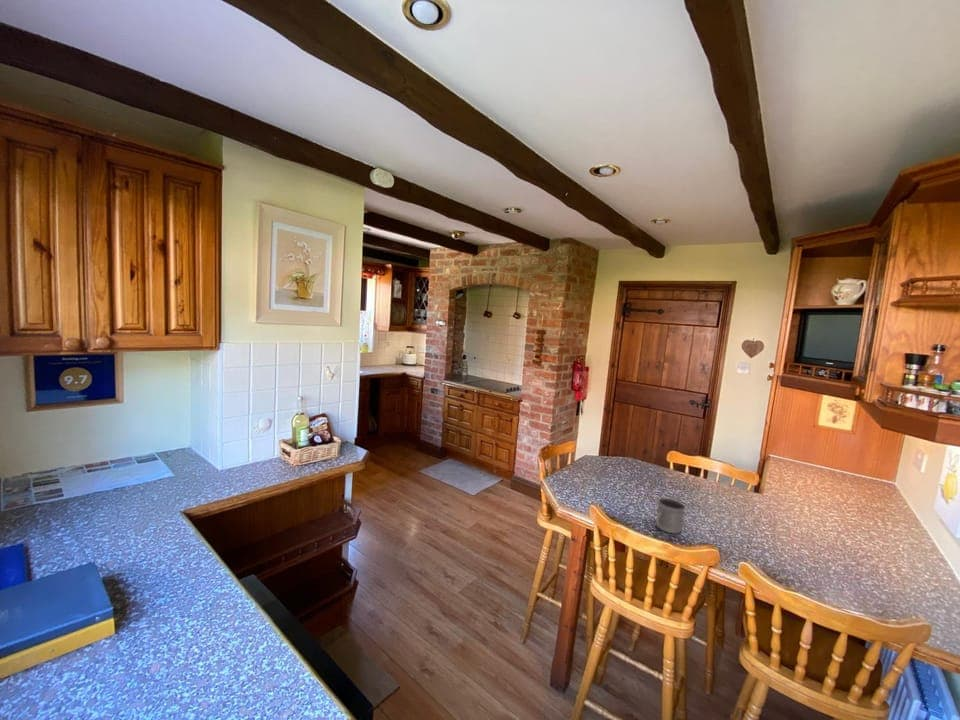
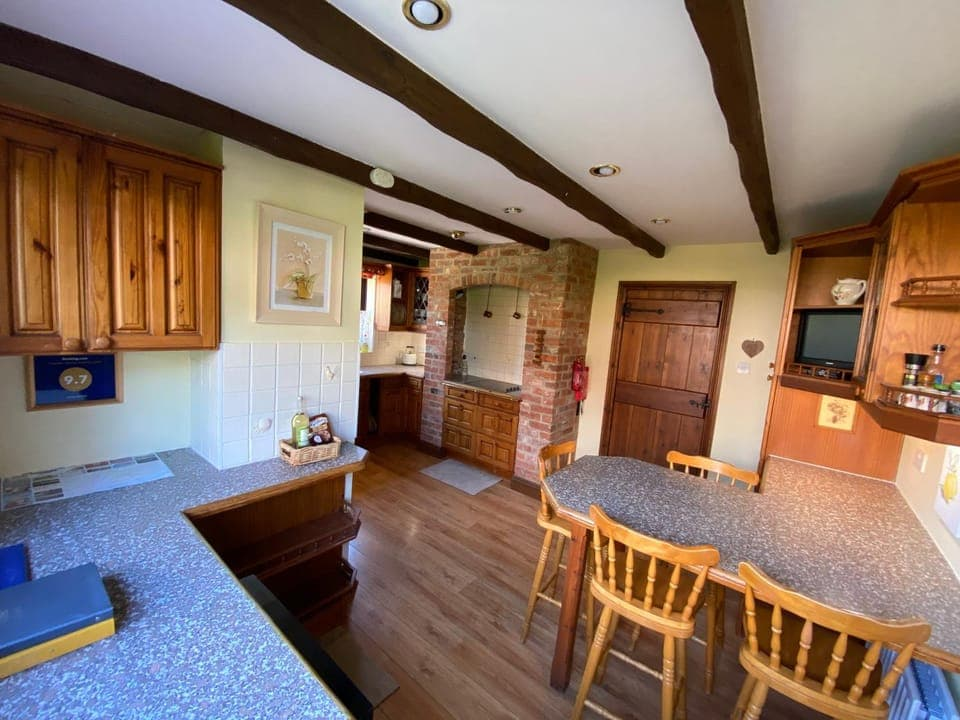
- mug [655,497,687,535]
